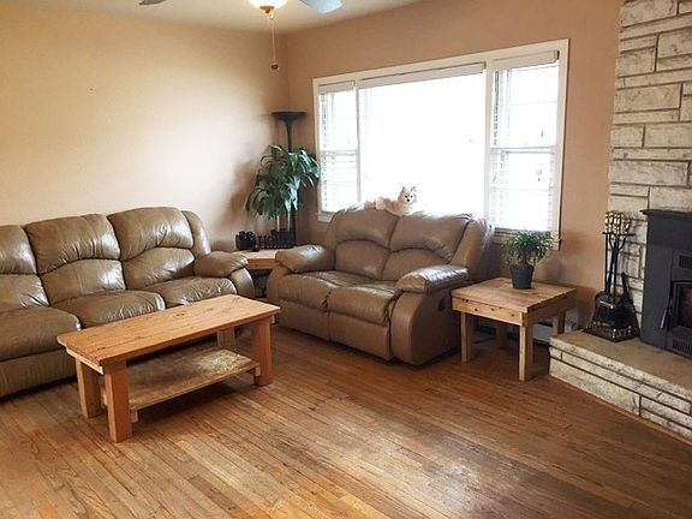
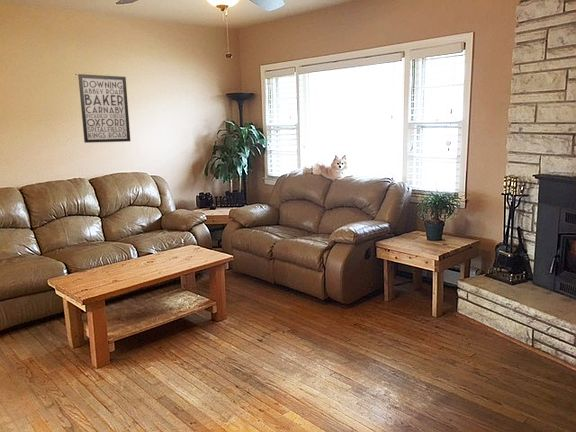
+ wall art [77,73,131,144]
